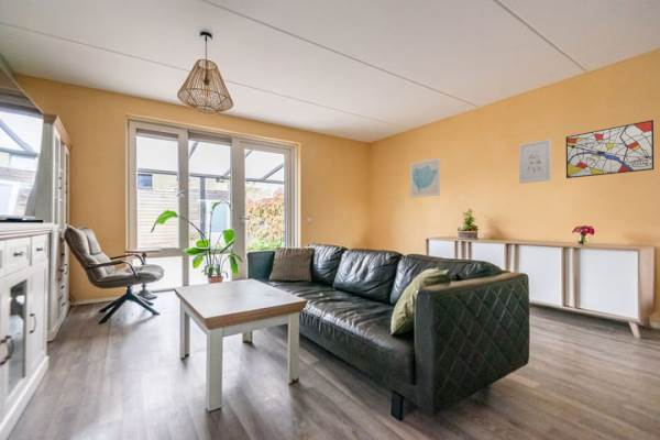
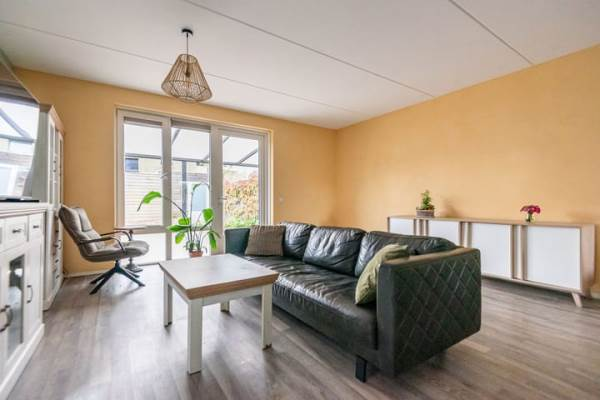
- wall art [409,156,441,199]
- wall art [518,138,552,185]
- wall art [565,119,654,179]
